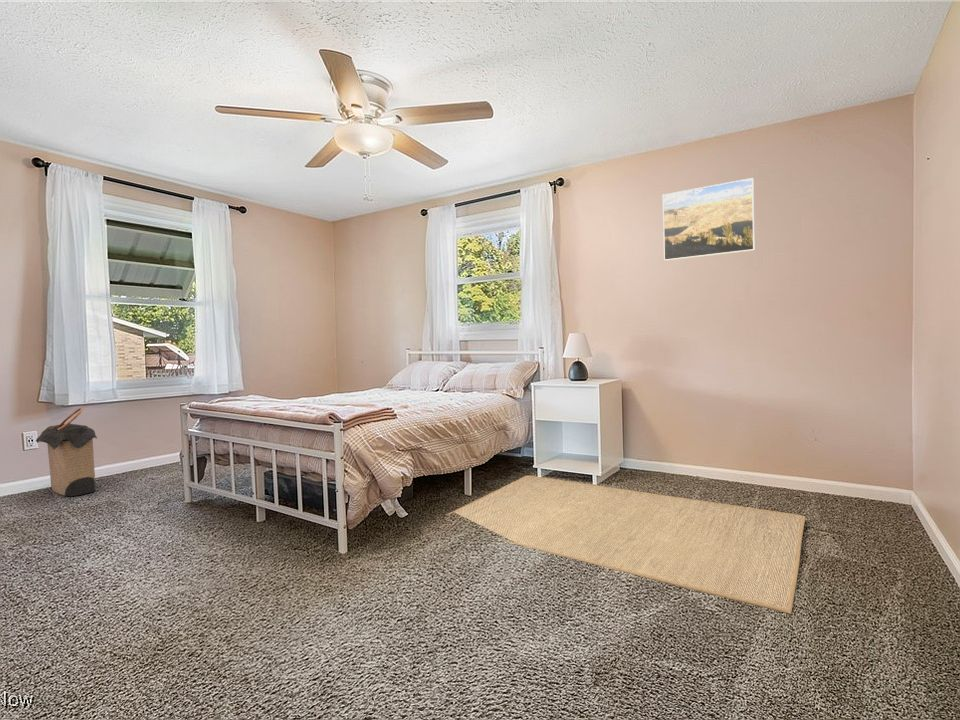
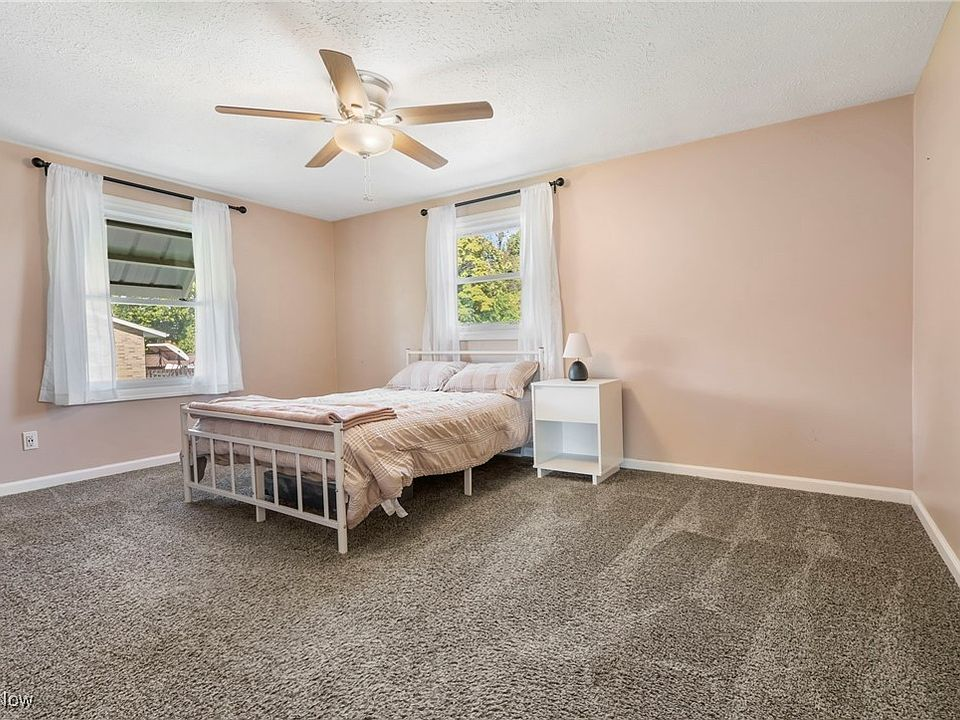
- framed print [662,177,755,262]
- laundry hamper [35,406,98,497]
- rug [446,475,806,615]
